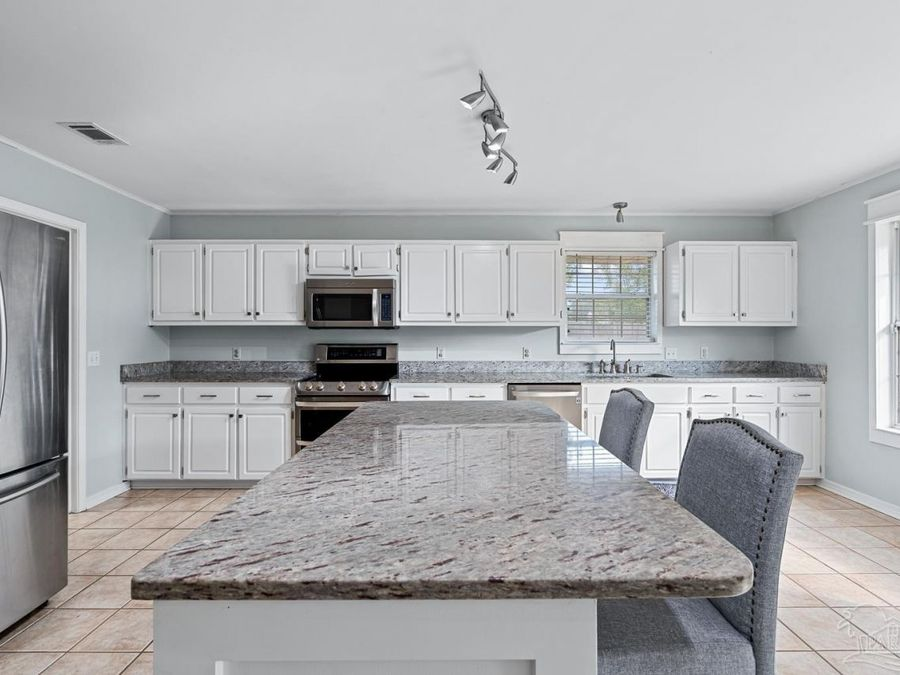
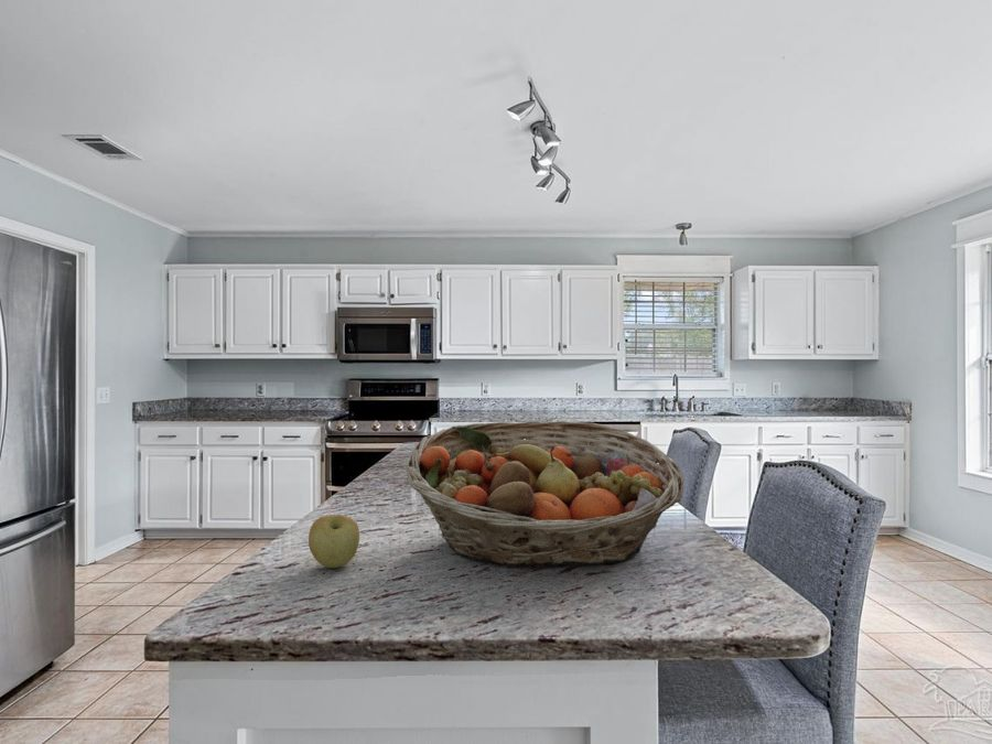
+ apple [308,514,360,569]
+ fruit basket [406,420,684,569]
